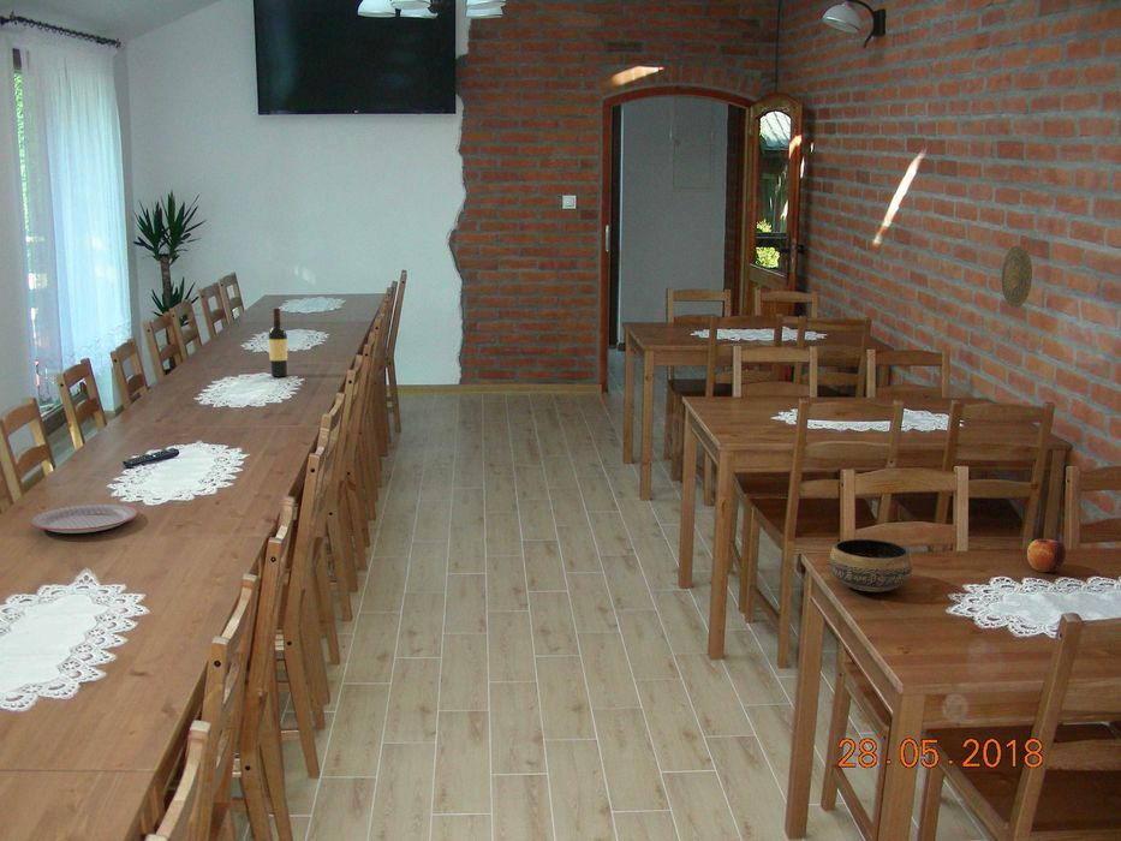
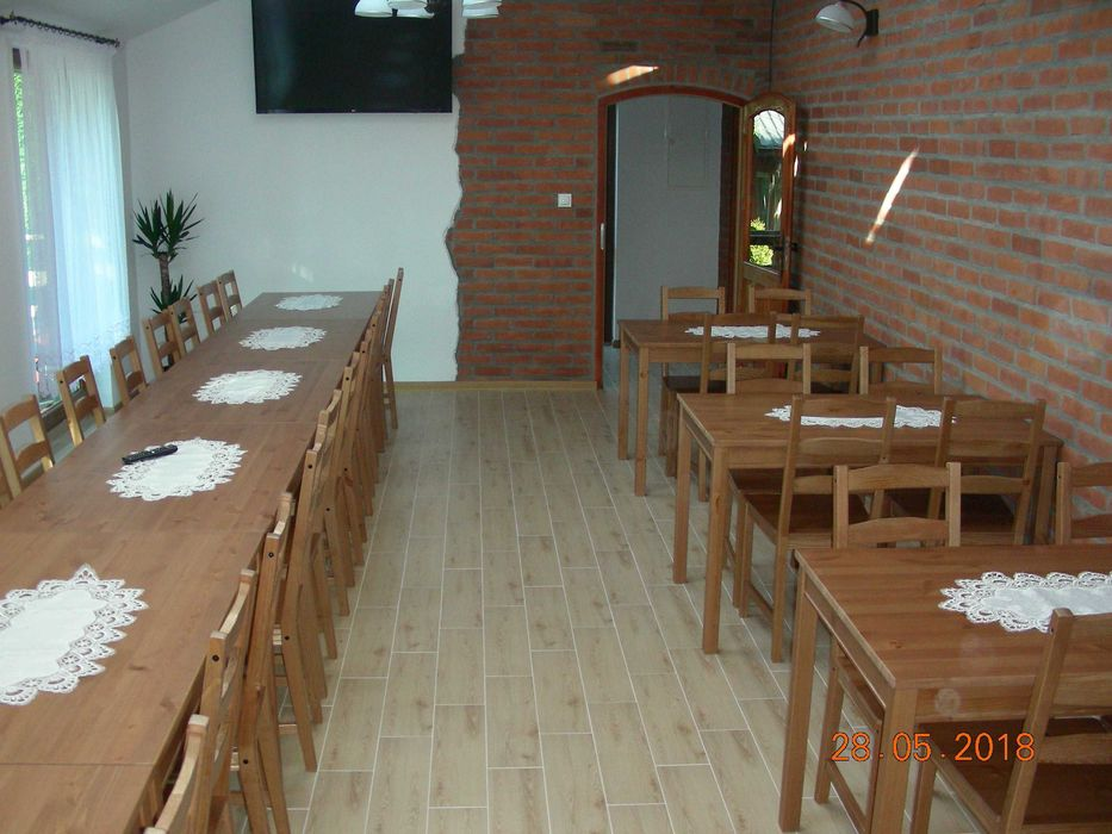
- wine bottle [267,306,288,377]
- plate [30,503,139,535]
- apple [1026,538,1067,573]
- decorative plate [1001,244,1033,309]
- bowl [828,538,913,592]
